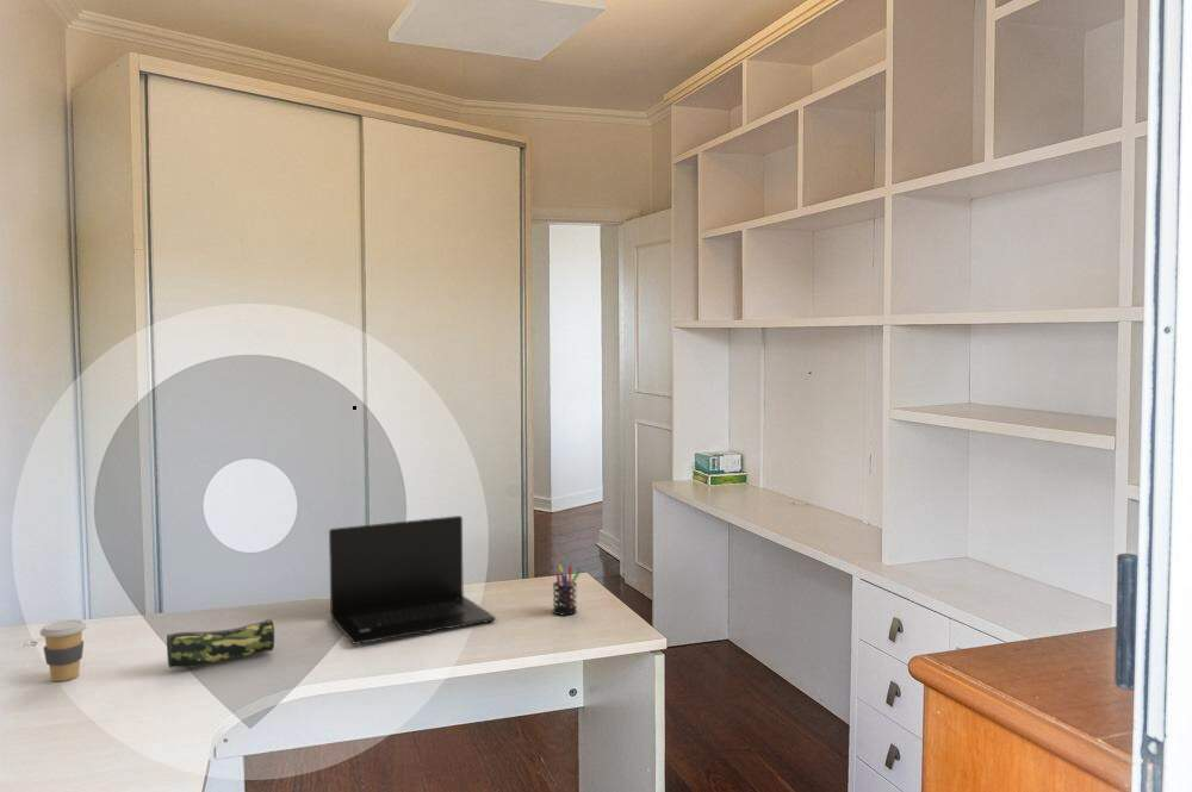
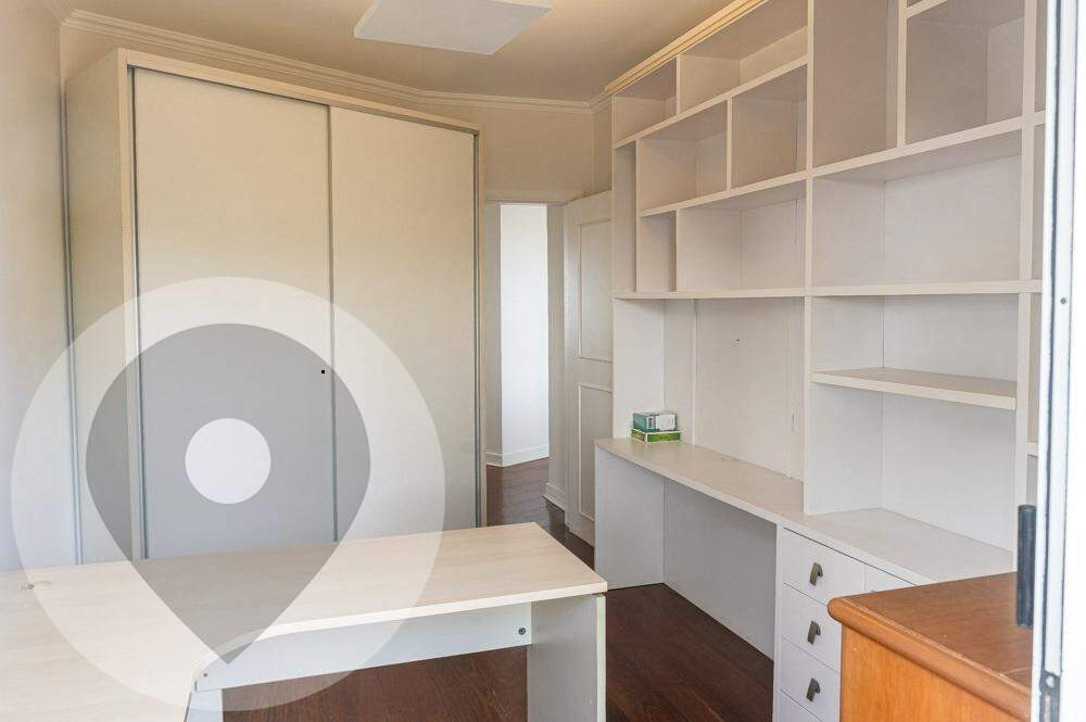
- laptop [328,515,497,646]
- coffee cup [38,618,87,682]
- pencil case [166,616,277,669]
- pen holder [552,563,582,616]
